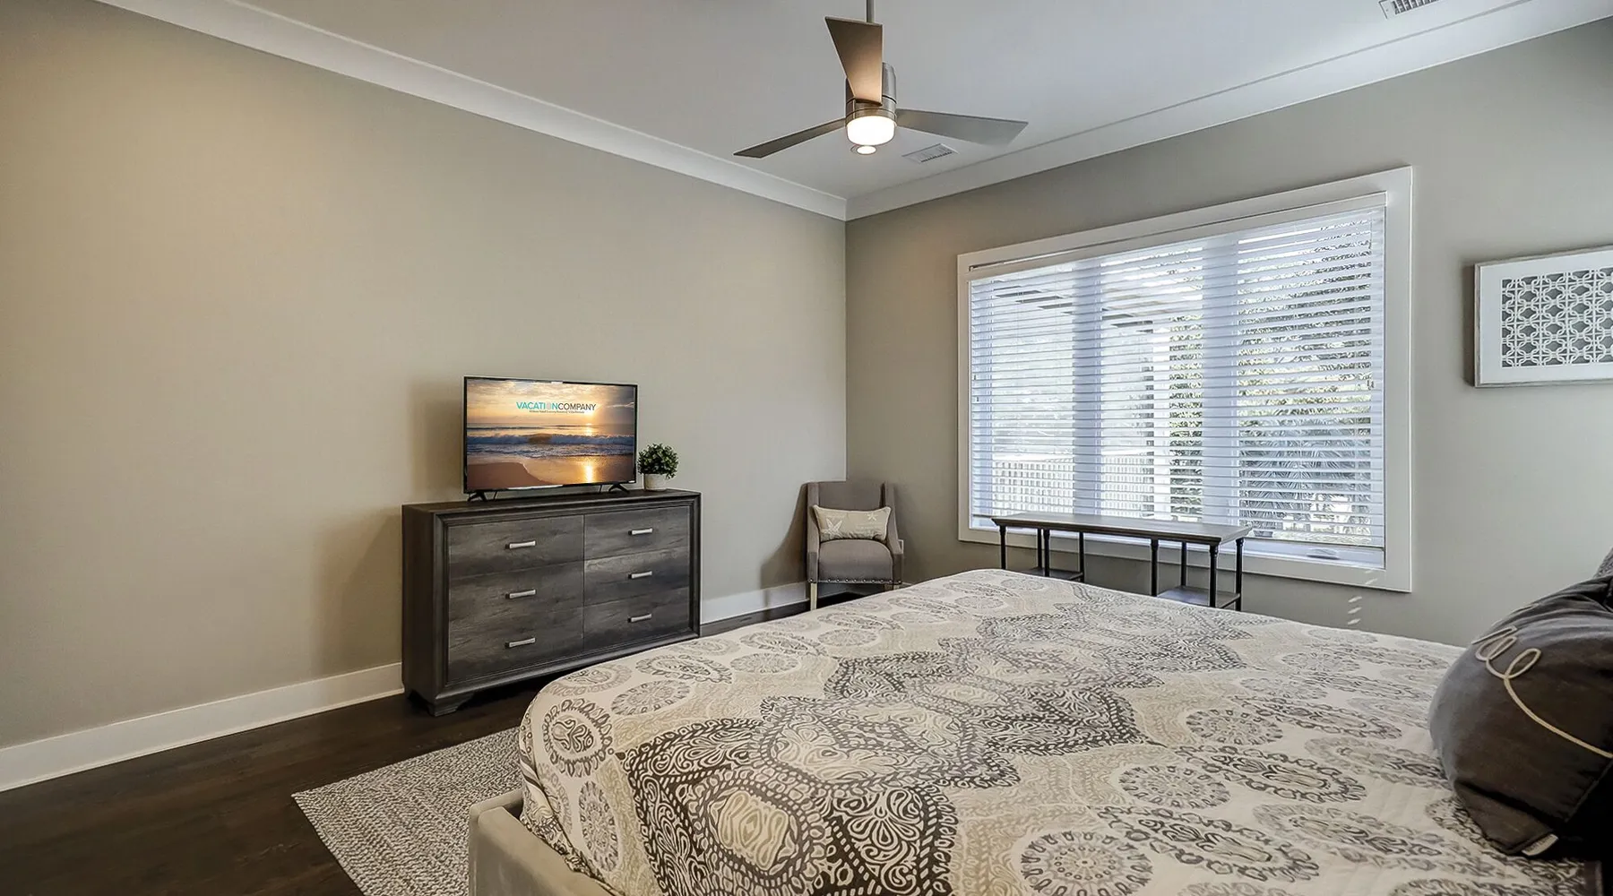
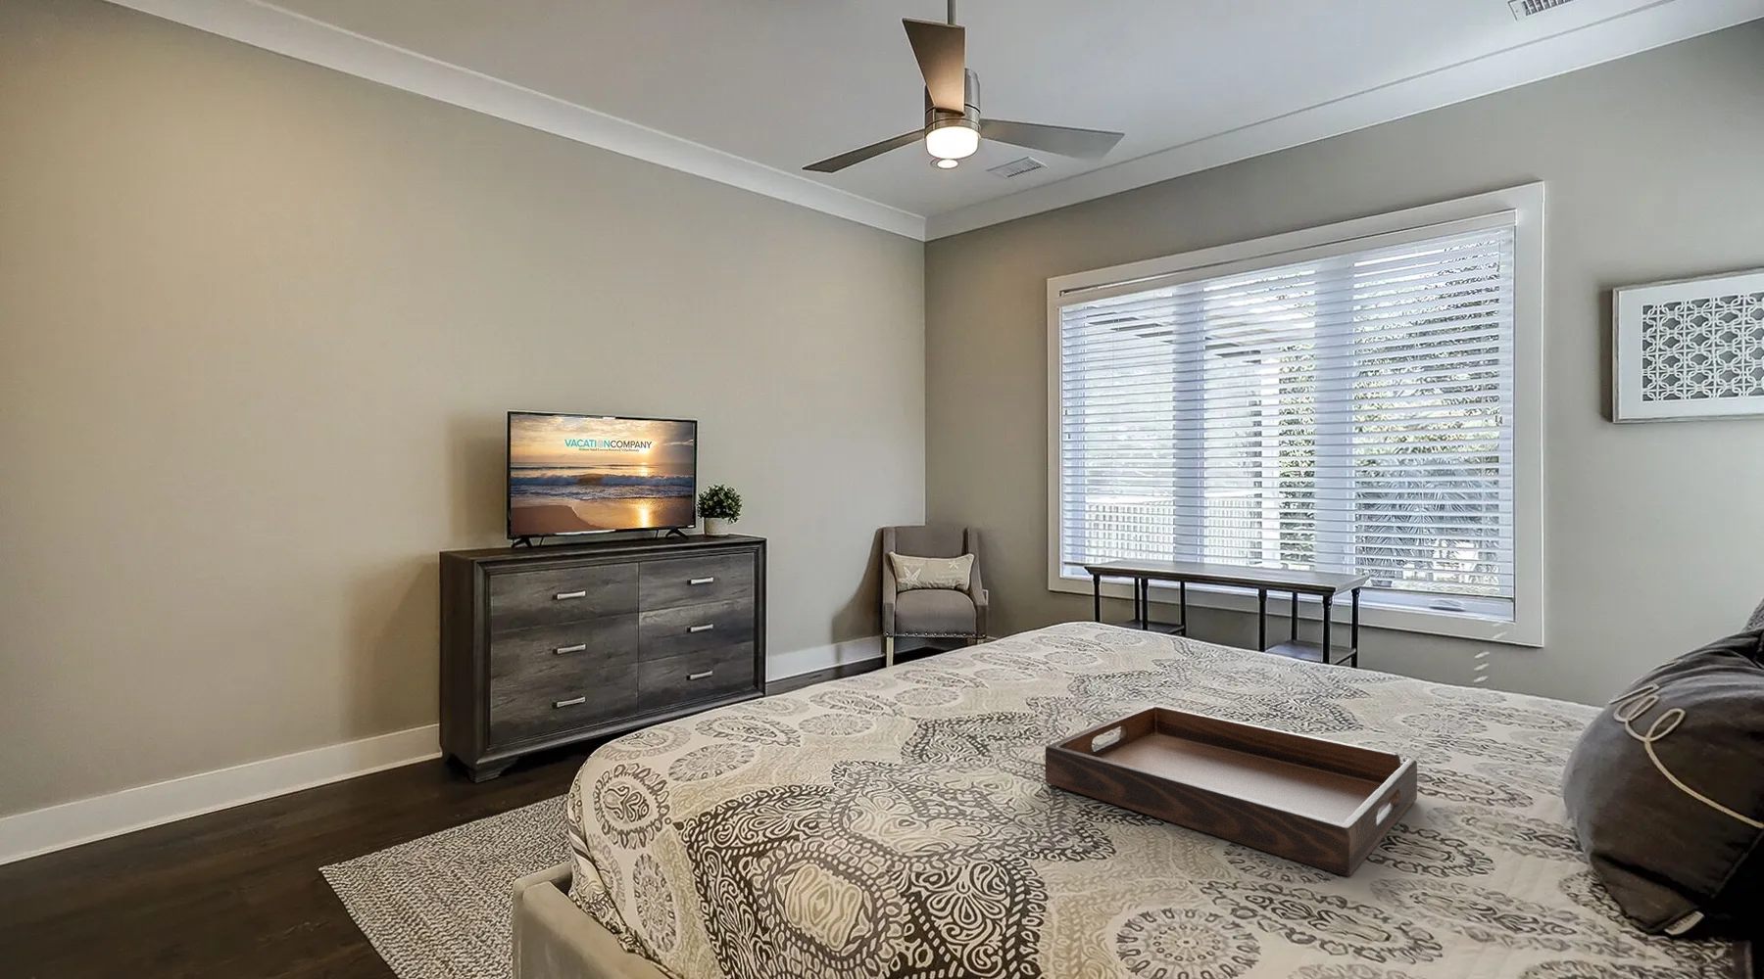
+ serving tray [1045,704,1418,878]
